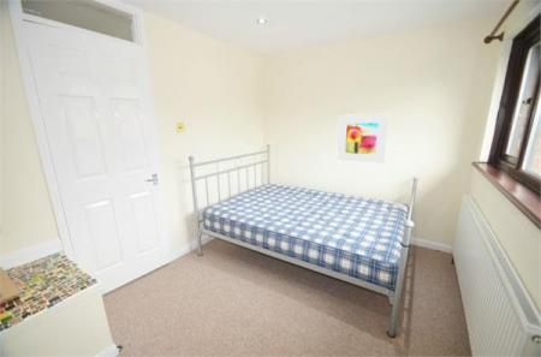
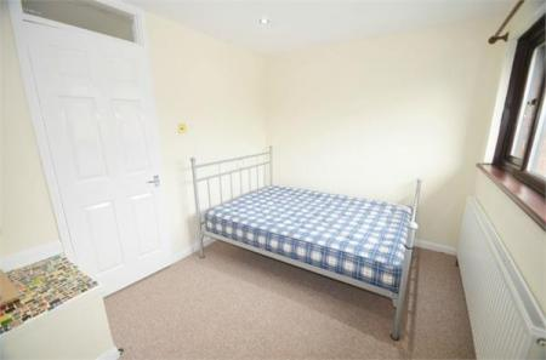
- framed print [335,113,391,165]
